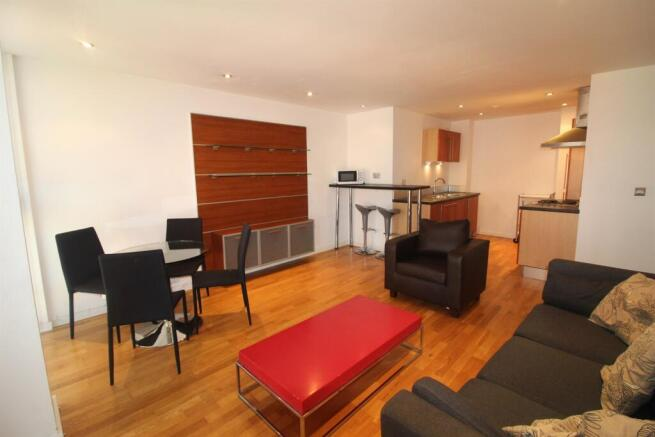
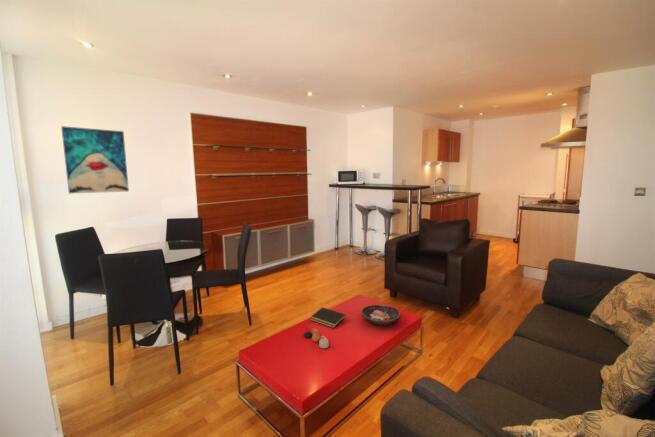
+ teapot [303,327,330,349]
+ notepad [308,306,347,329]
+ bowl [360,304,401,327]
+ wall art [60,125,130,194]
